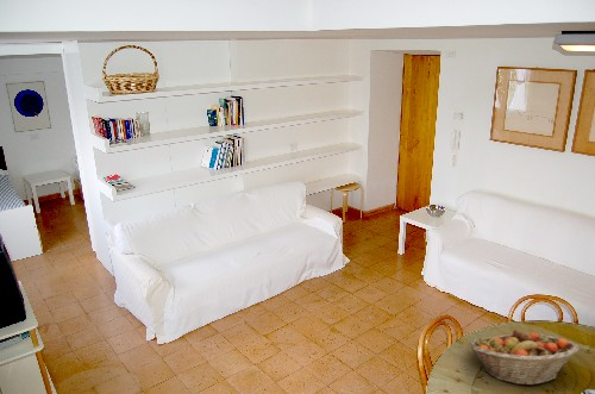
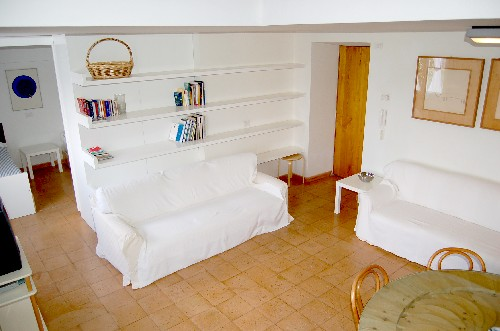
- fruit basket [468,327,581,386]
